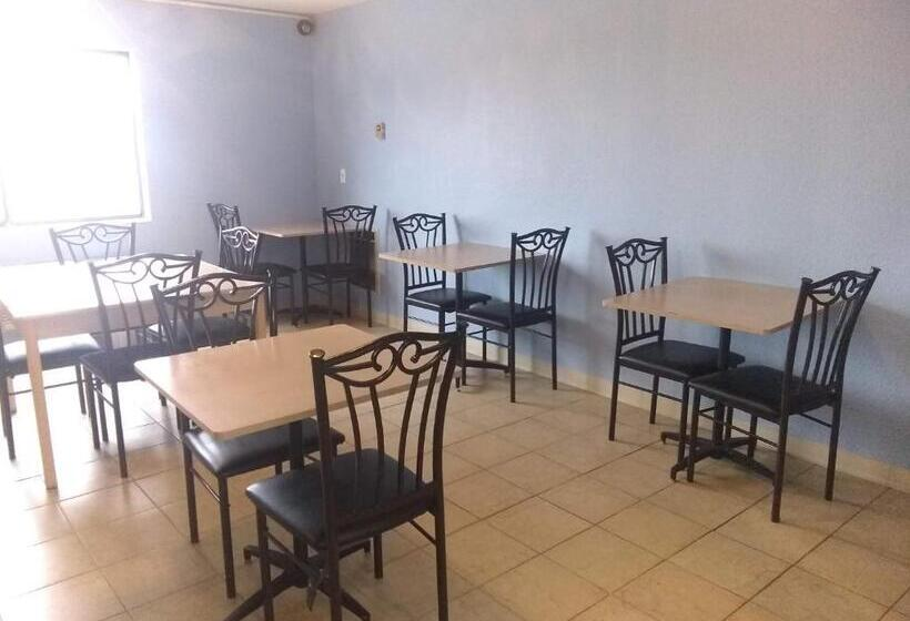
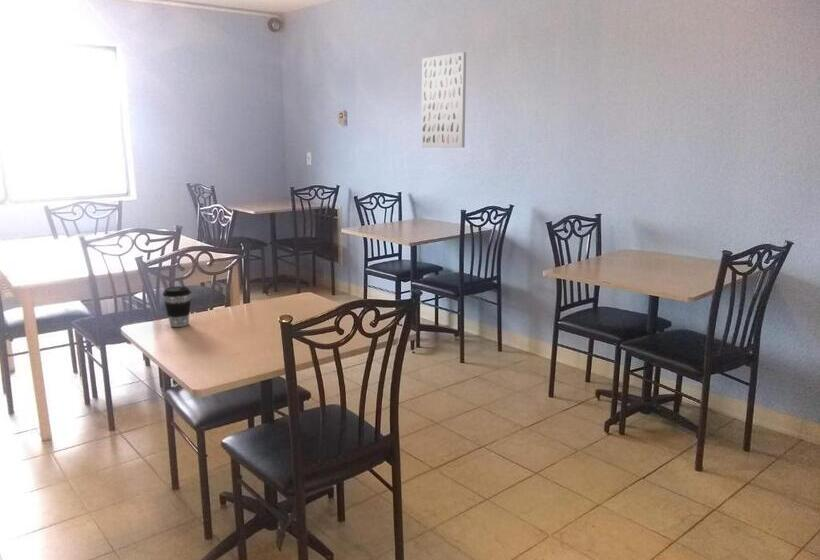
+ coffee cup [162,285,192,328]
+ wall art [421,51,467,149]
